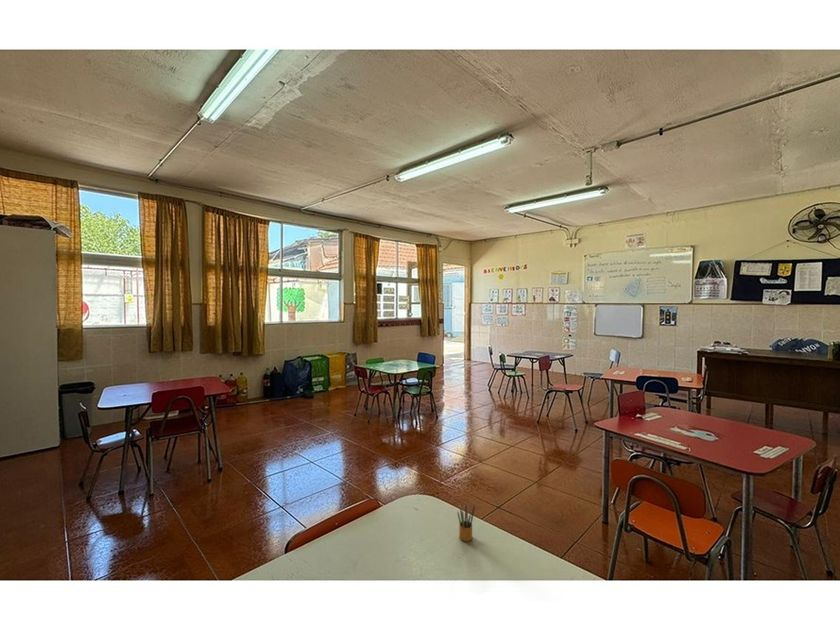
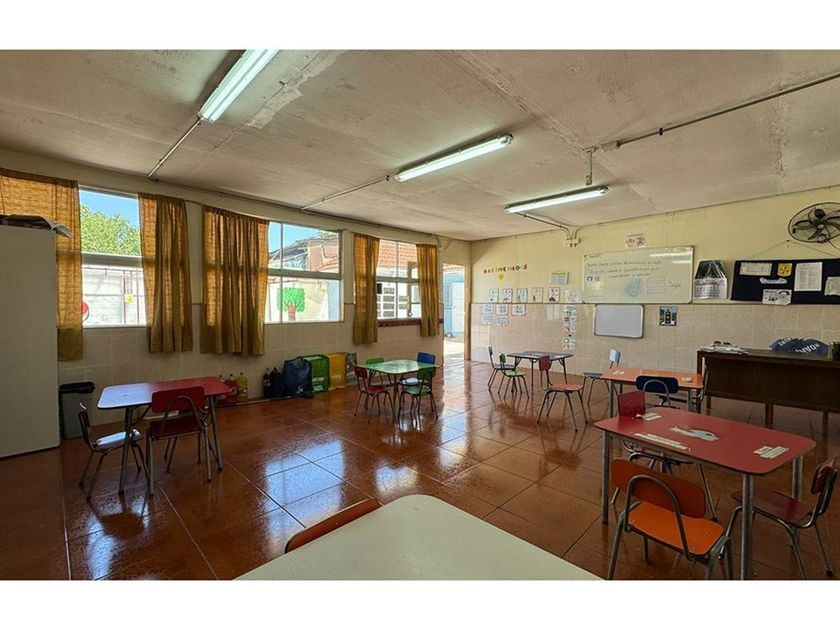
- pencil box [456,500,476,542]
